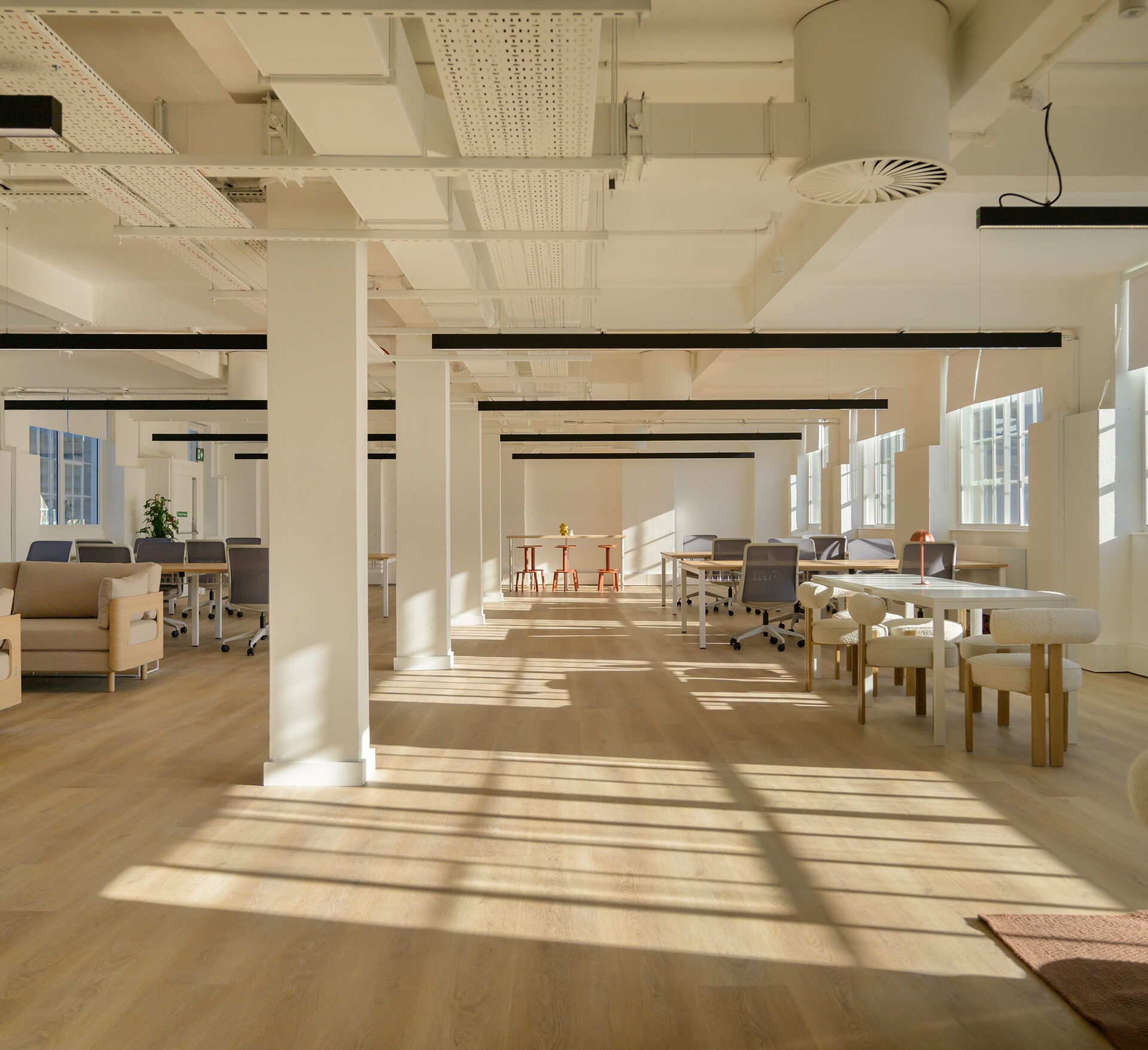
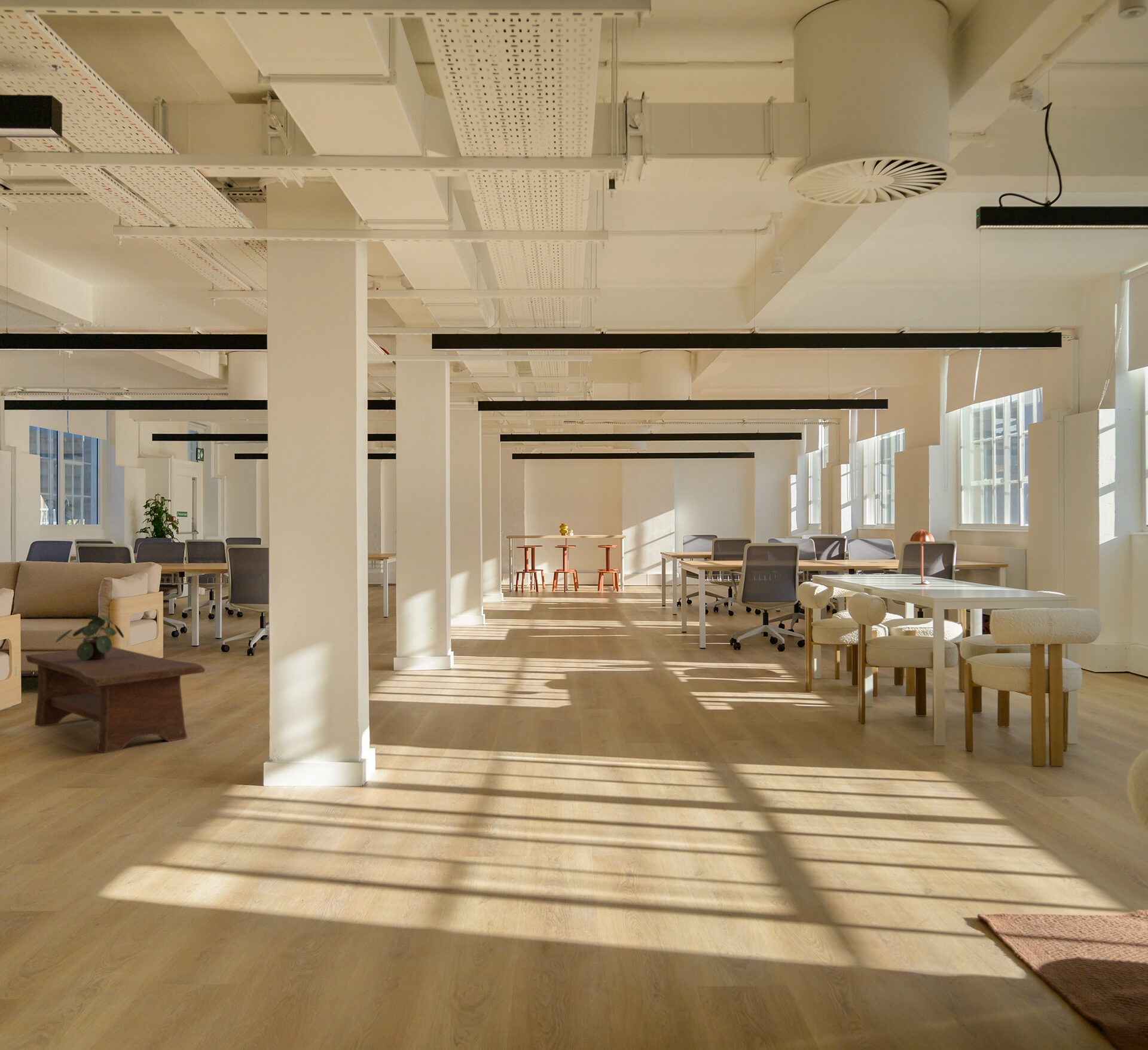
+ potted plant [55,614,124,660]
+ coffee table [25,646,206,753]
